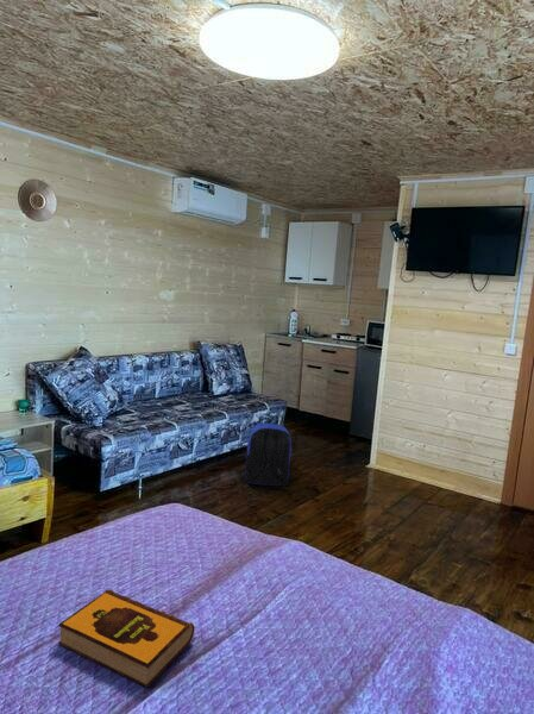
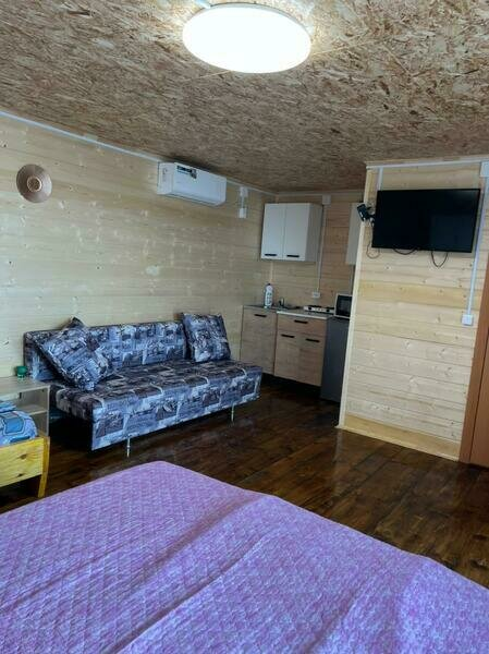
- hardback book [57,588,196,689]
- backpack [243,421,293,487]
